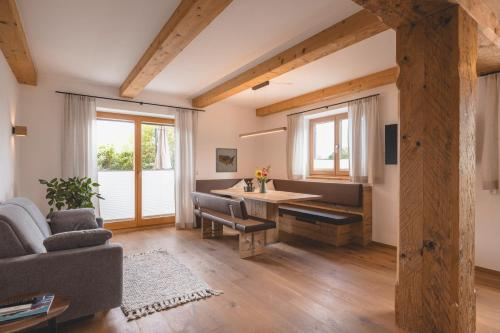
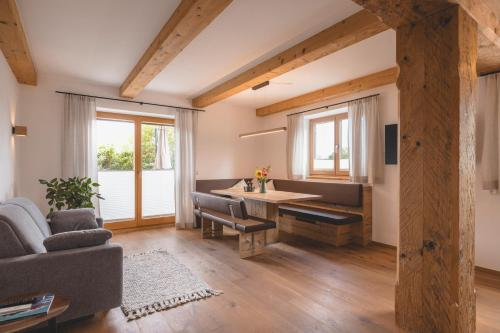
- wall art [215,147,238,173]
